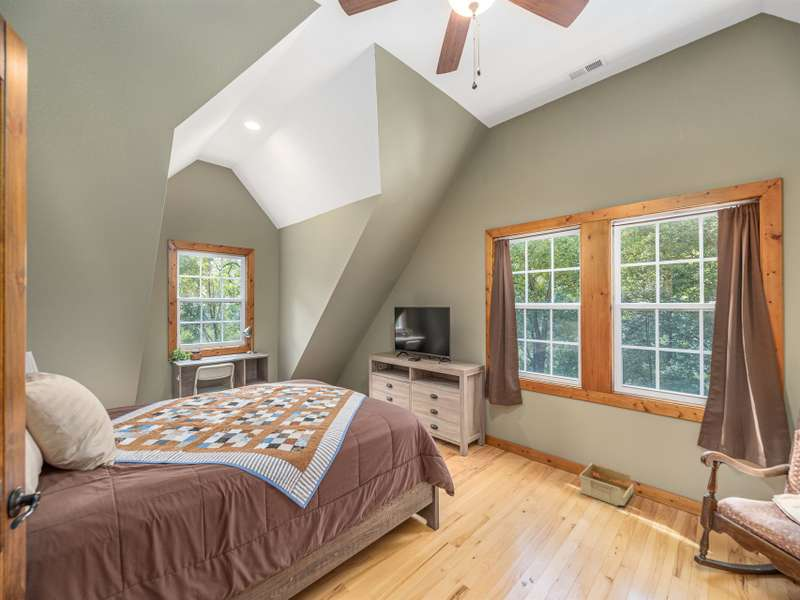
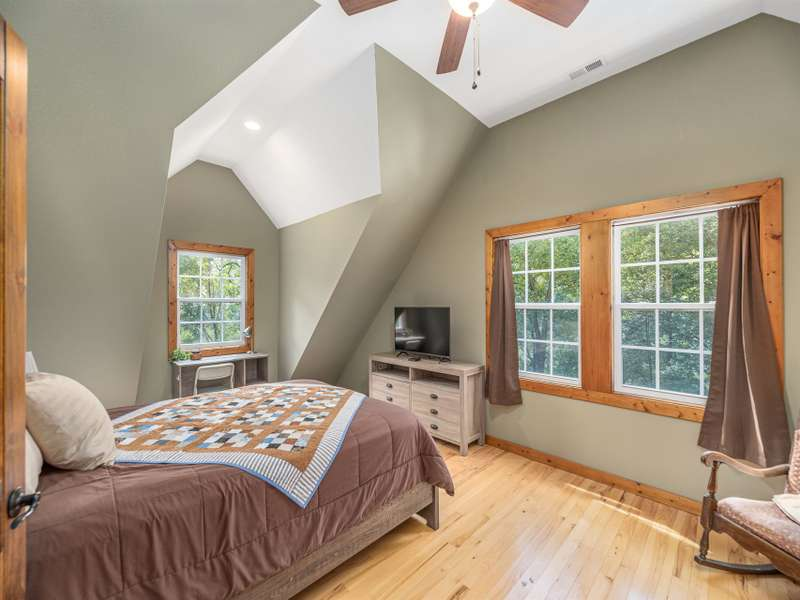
- storage bin [578,461,635,507]
